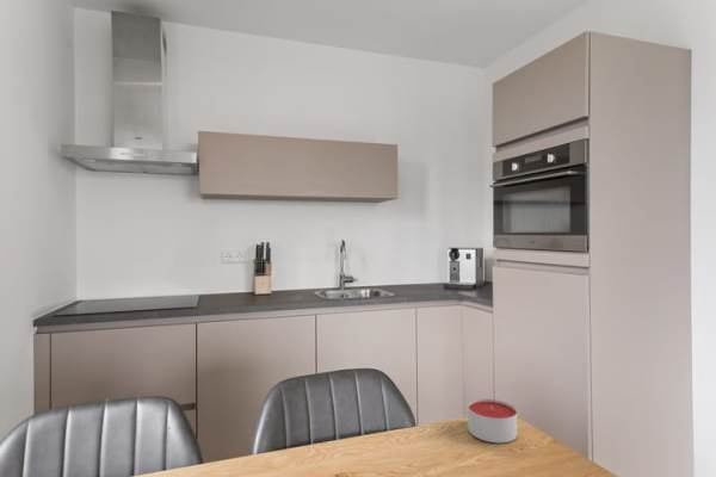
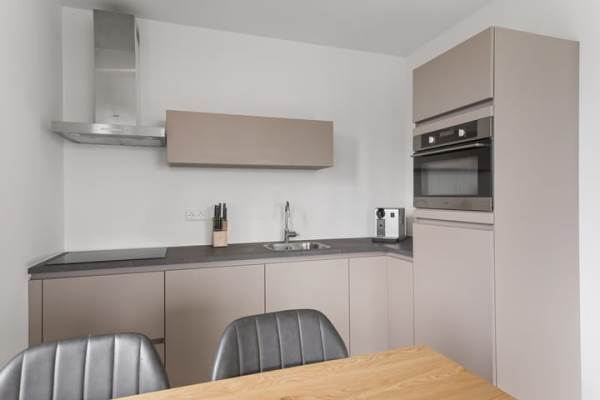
- candle [467,398,518,444]
